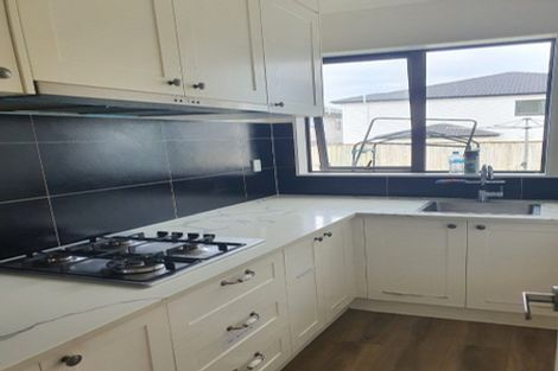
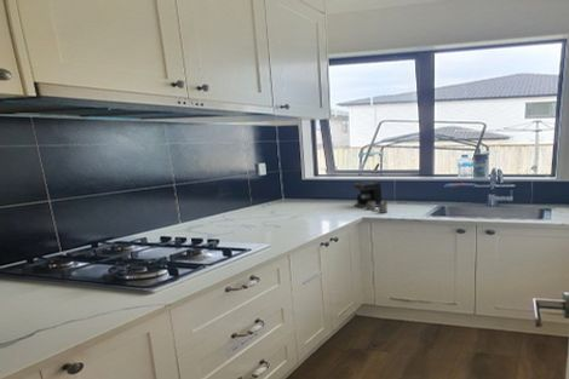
+ coffee maker [352,180,390,214]
